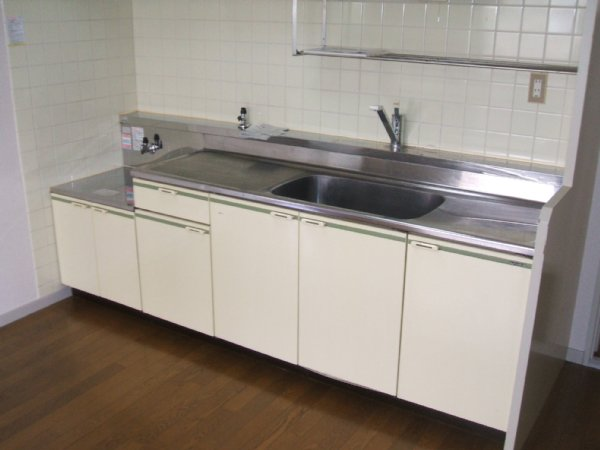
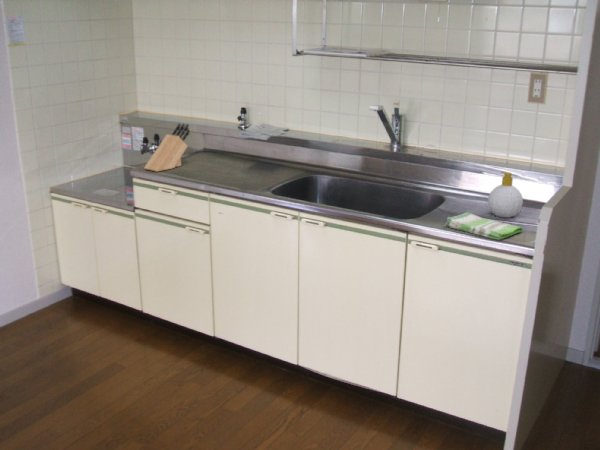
+ dish towel [445,212,524,241]
+ knife block [143,122,191,173]
+ soap bottle [487,170,524,219]
